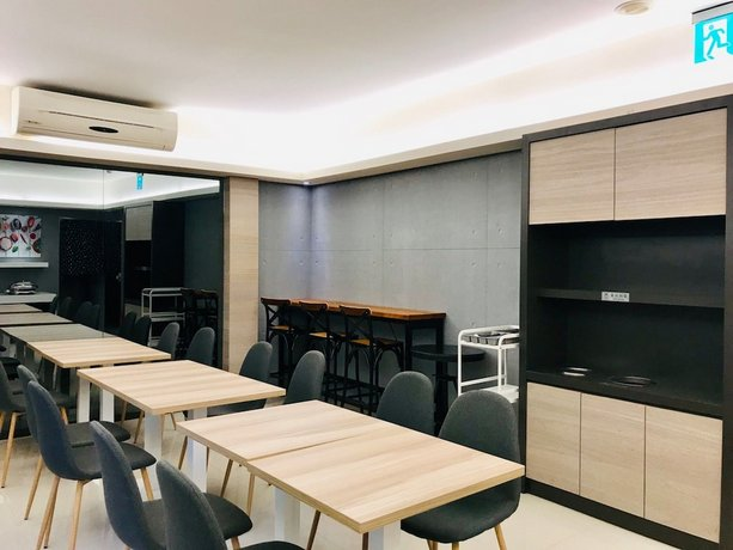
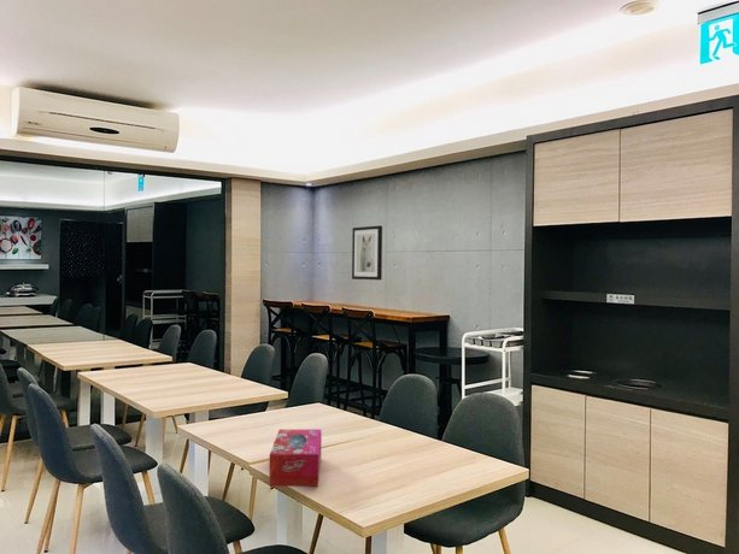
+ wall art [351,224,383,281]
+ tissue box [268,429,323,488]
